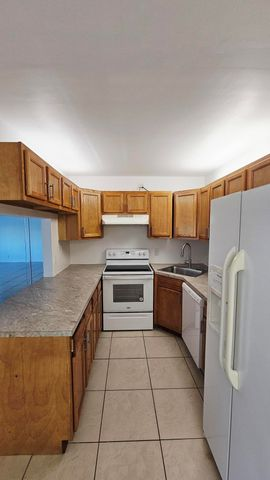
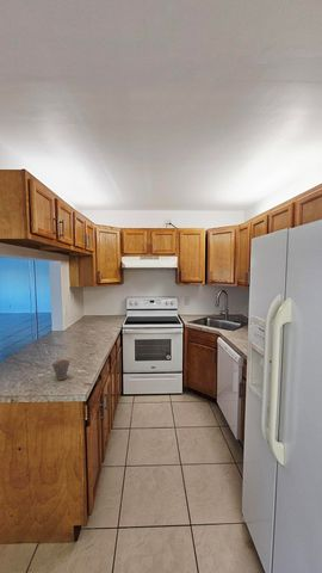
+ cup [50,358,72,381]
